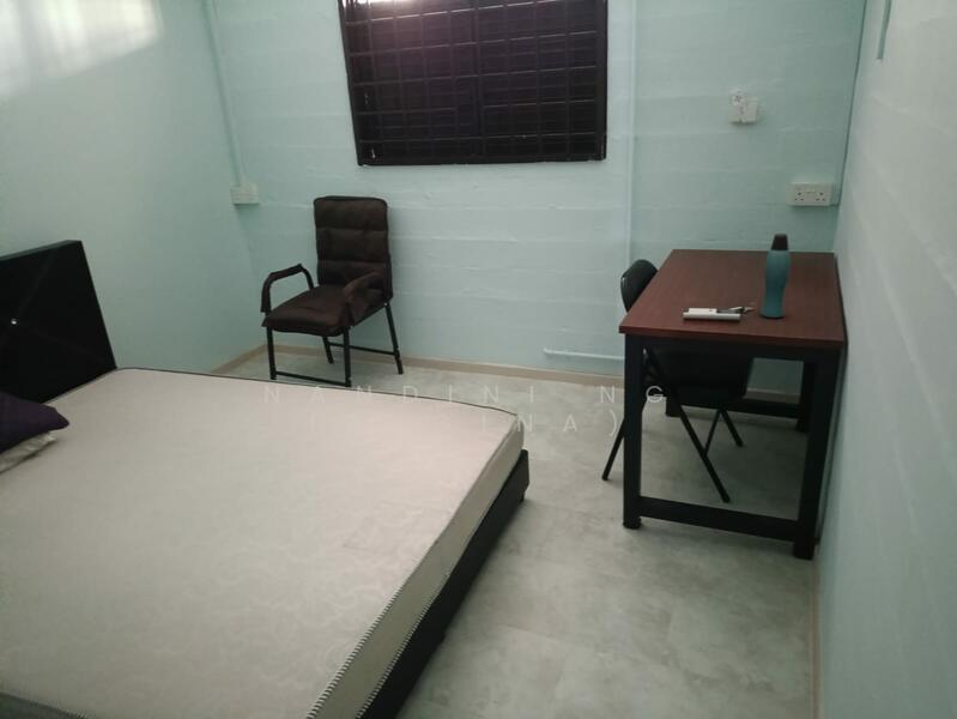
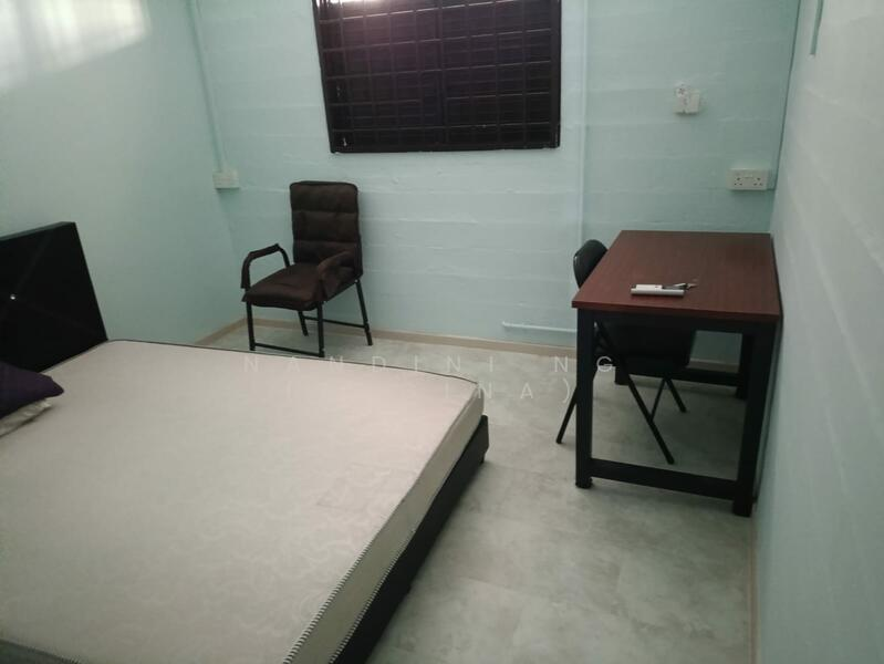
- bottle [761,232,792,319]
